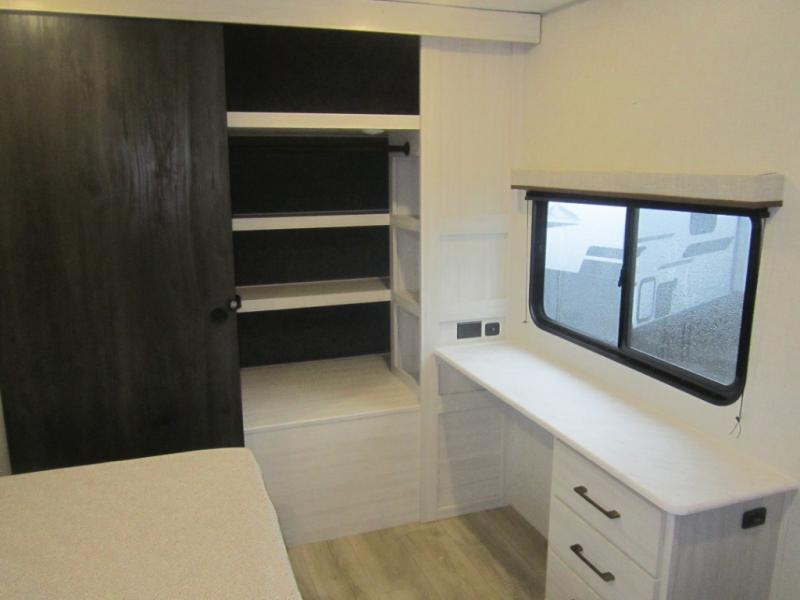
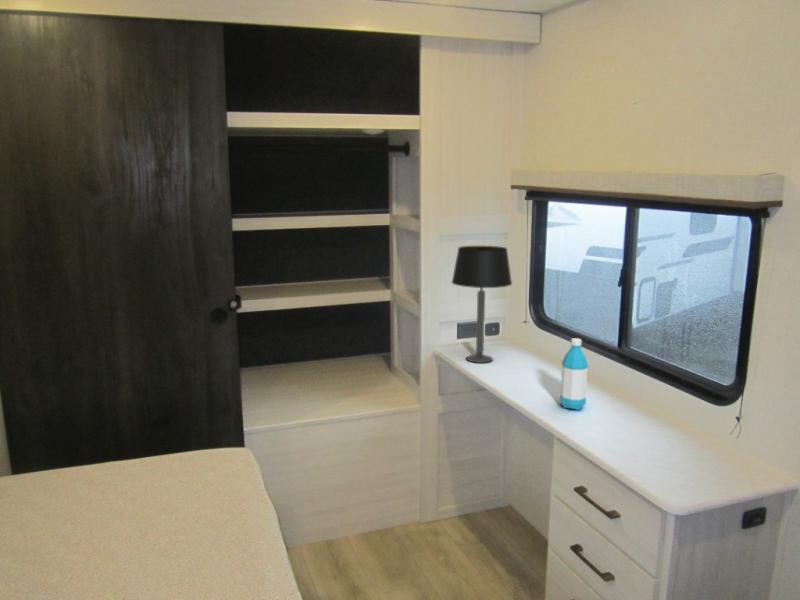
+ water bottle [559,337,589,411]
+ table lamp [451,245,513,364]
